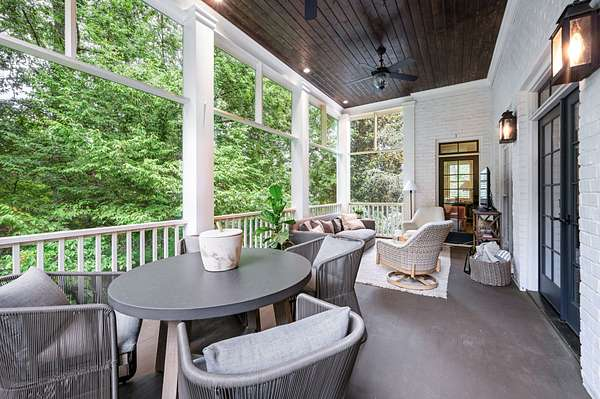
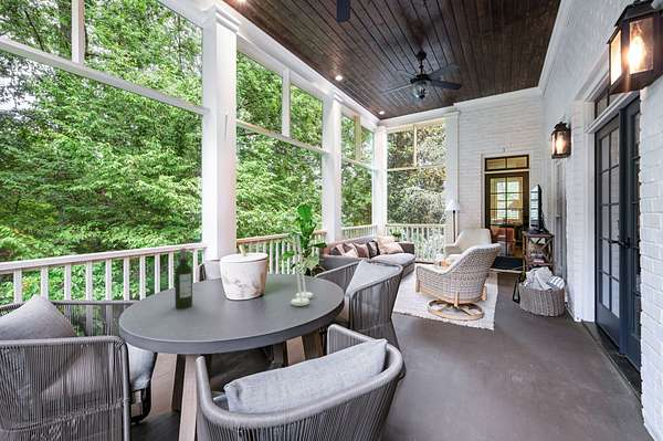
+ candle holder [291,233,314,307]
+ wine bottle [173,246,193,309]
